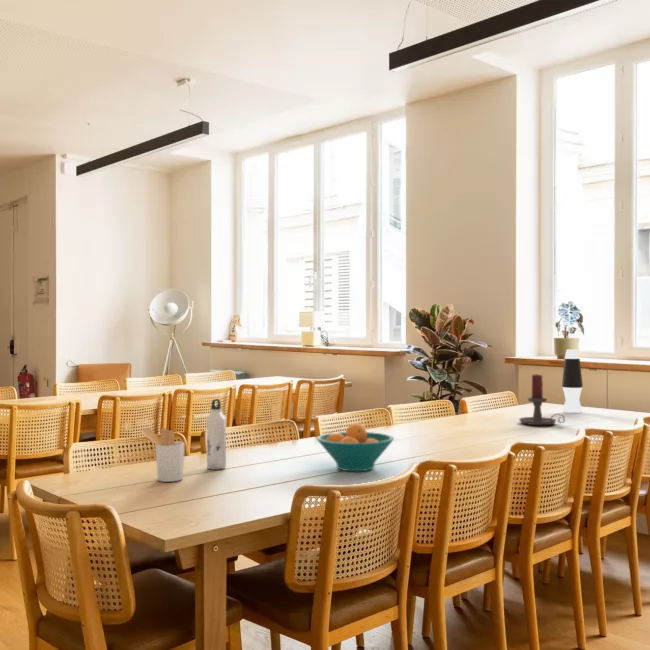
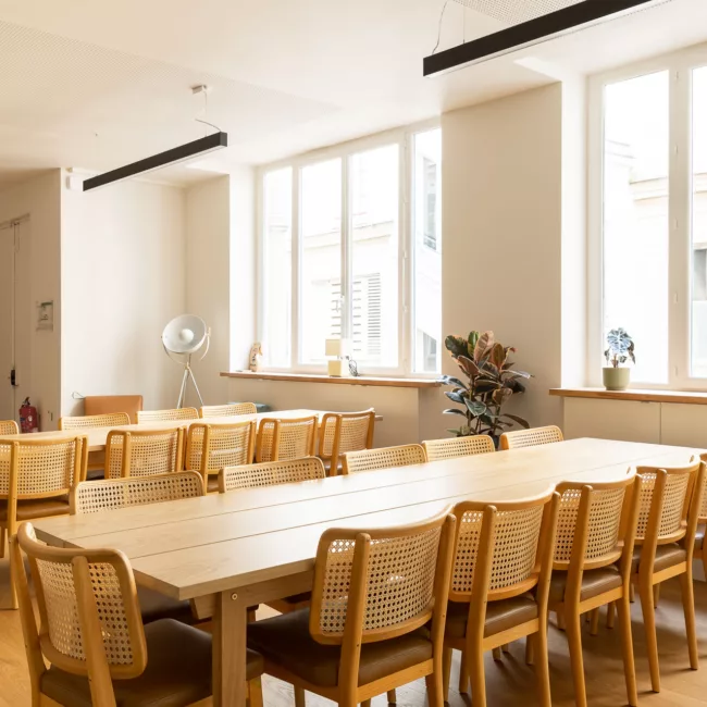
- fruit bowl [316,422,395,472]
- candle holder [518,374,566,426]
- utensil holder [138,426,186,483]
- water bottle [206,398,227,471]
- vase [561,348,584,414]
